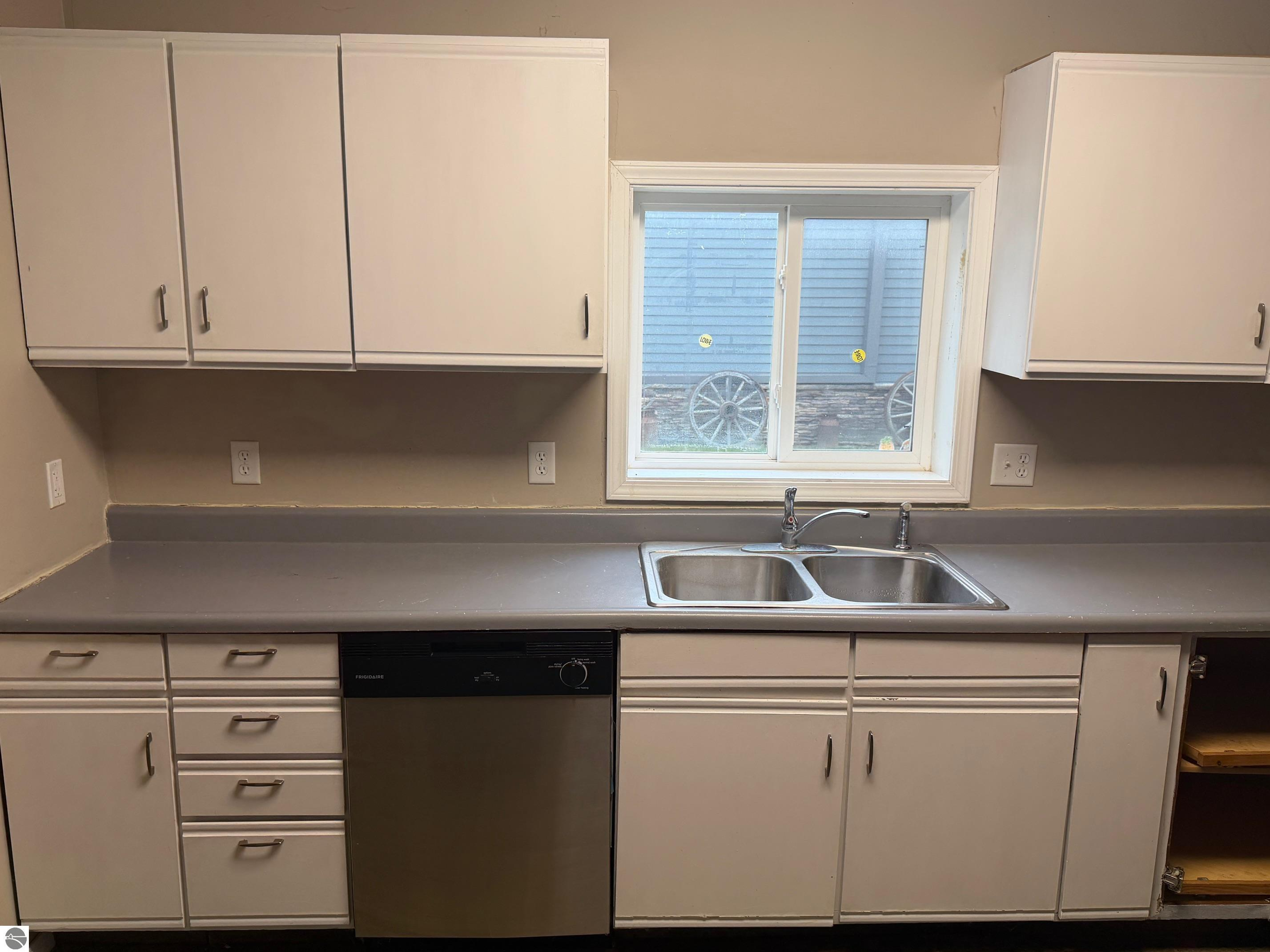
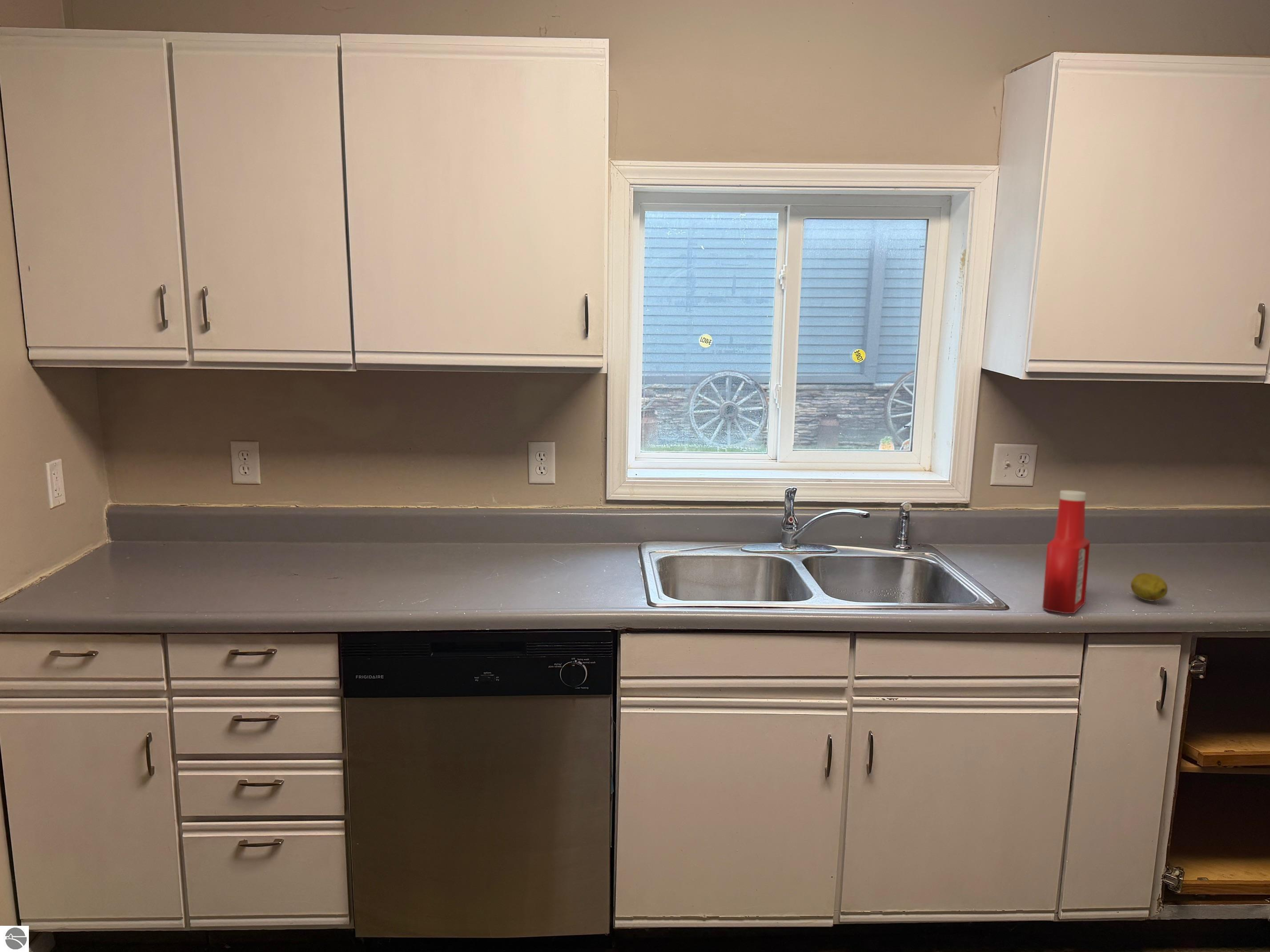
+ soap bottle [1042,490,1091,614]
+ fruit [1130,572,1168,601]
